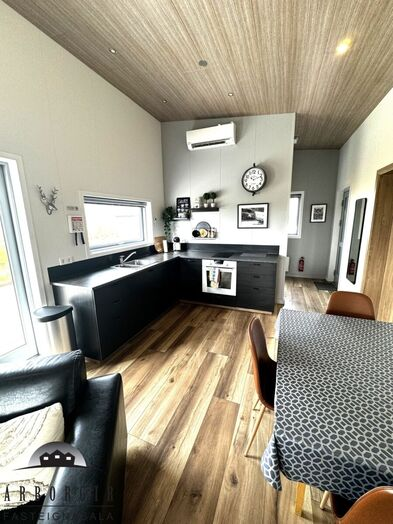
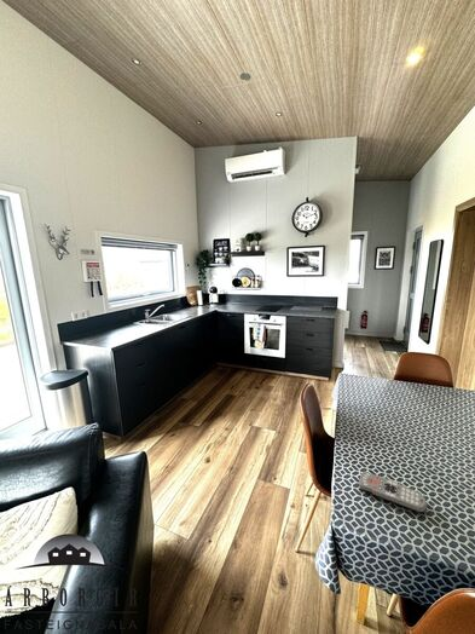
+ remote control [358,469,428,513]
